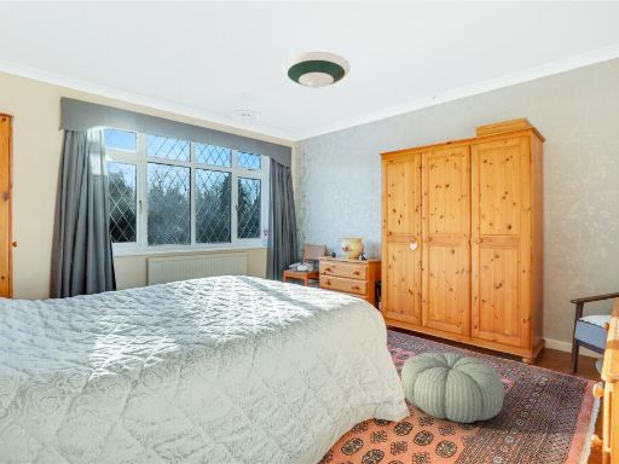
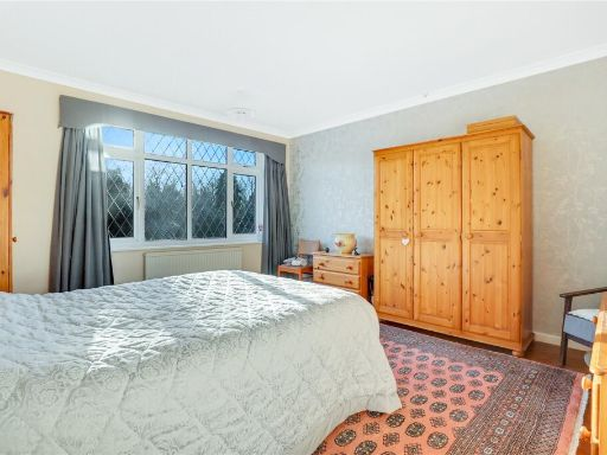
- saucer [280,51,352,89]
- pouf [400,352,505,424]
